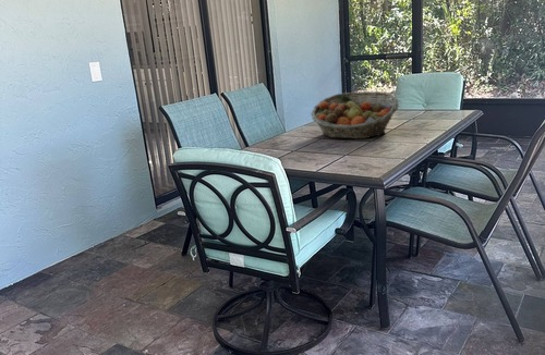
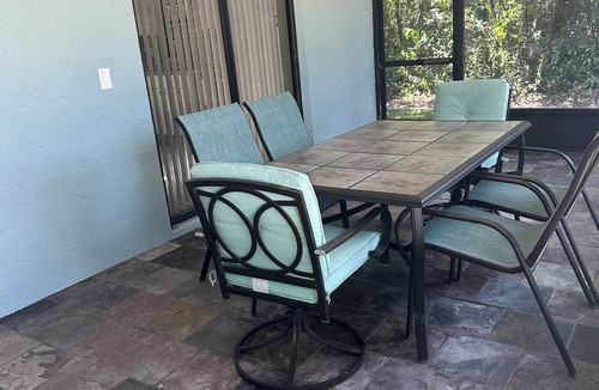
- fruit basket [310,90,400,139]
